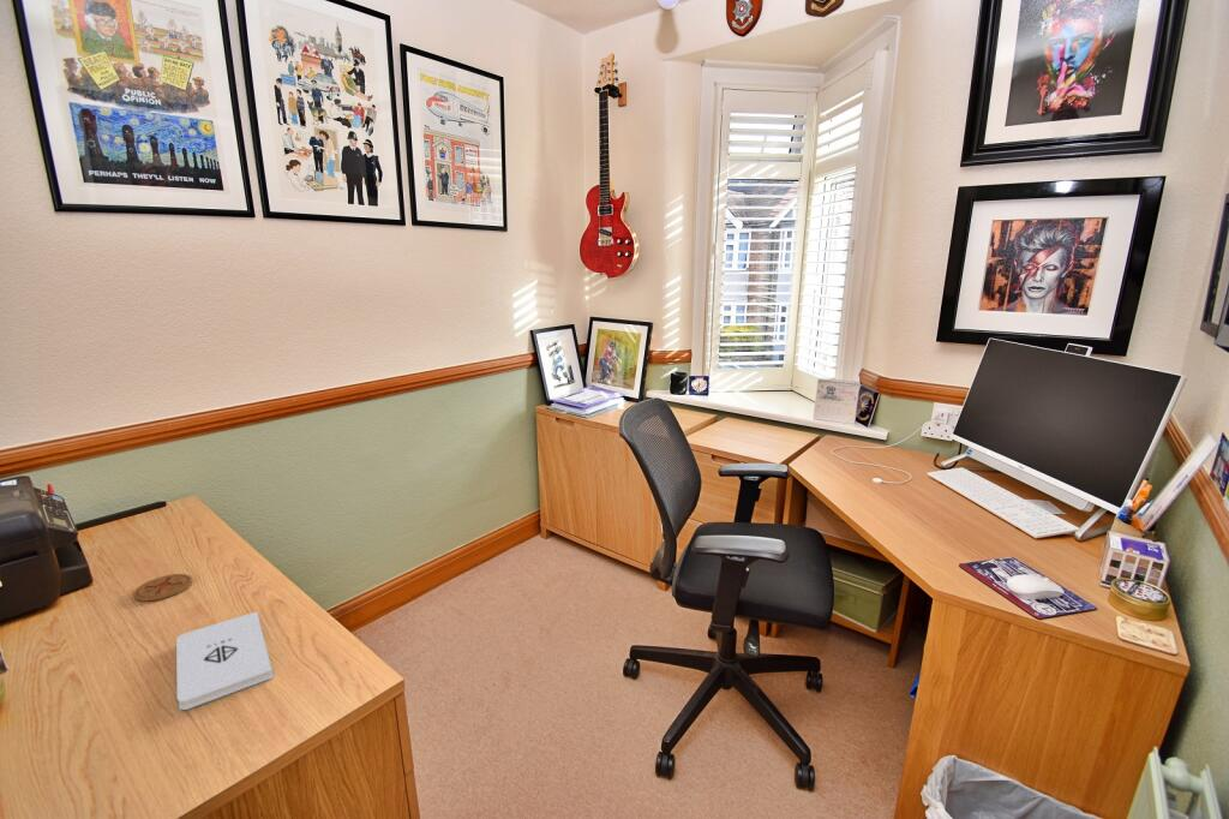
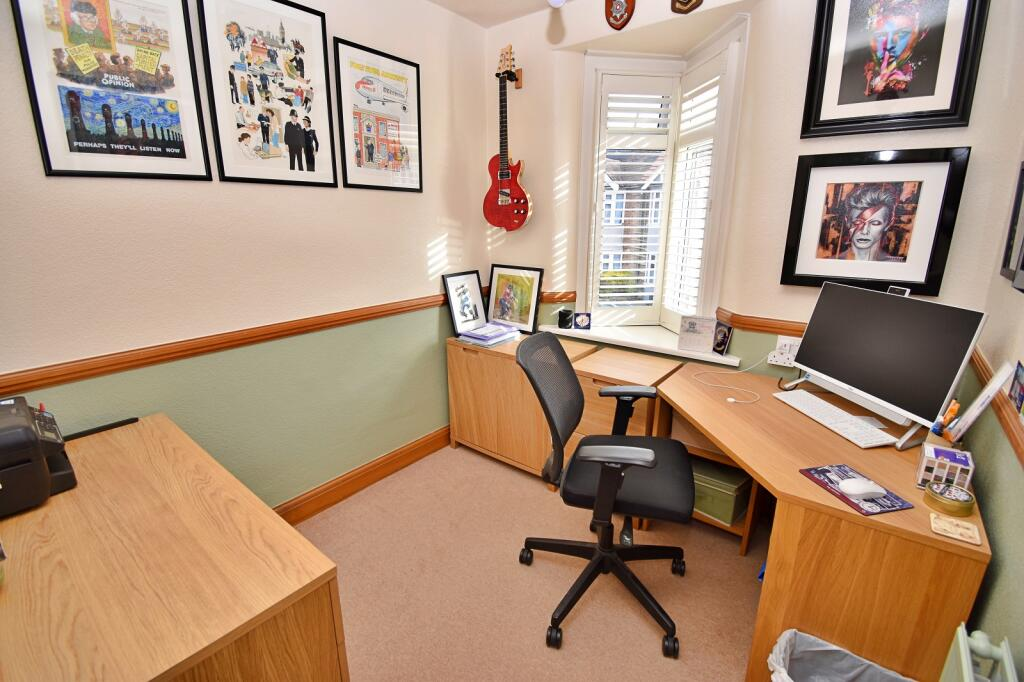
- notepad [175,610,274,711]
- coaster [132,573,193,603]
